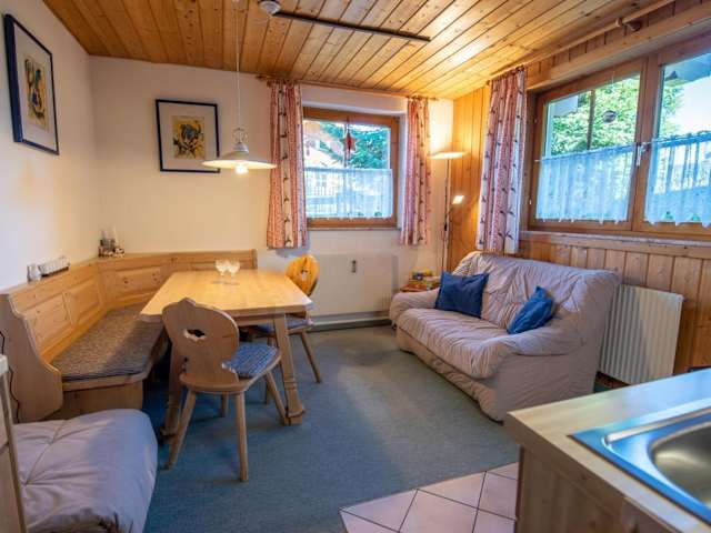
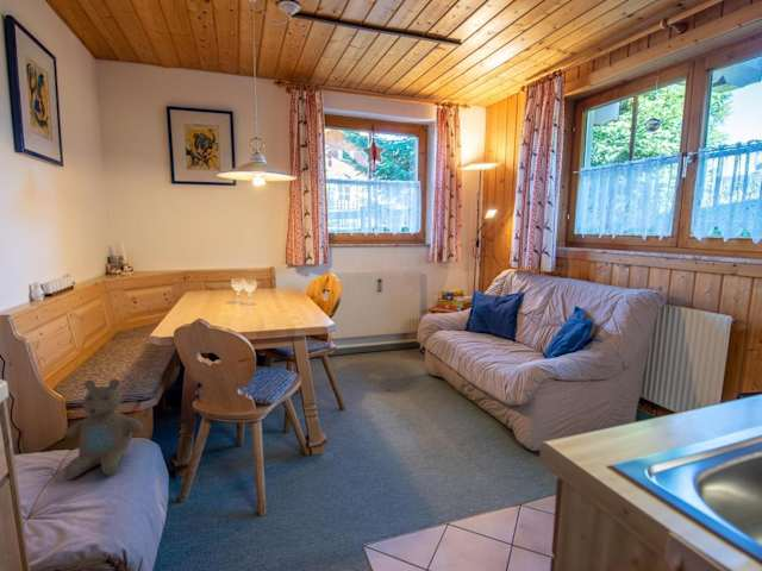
+ stuffed animal [63,377,144,479]
